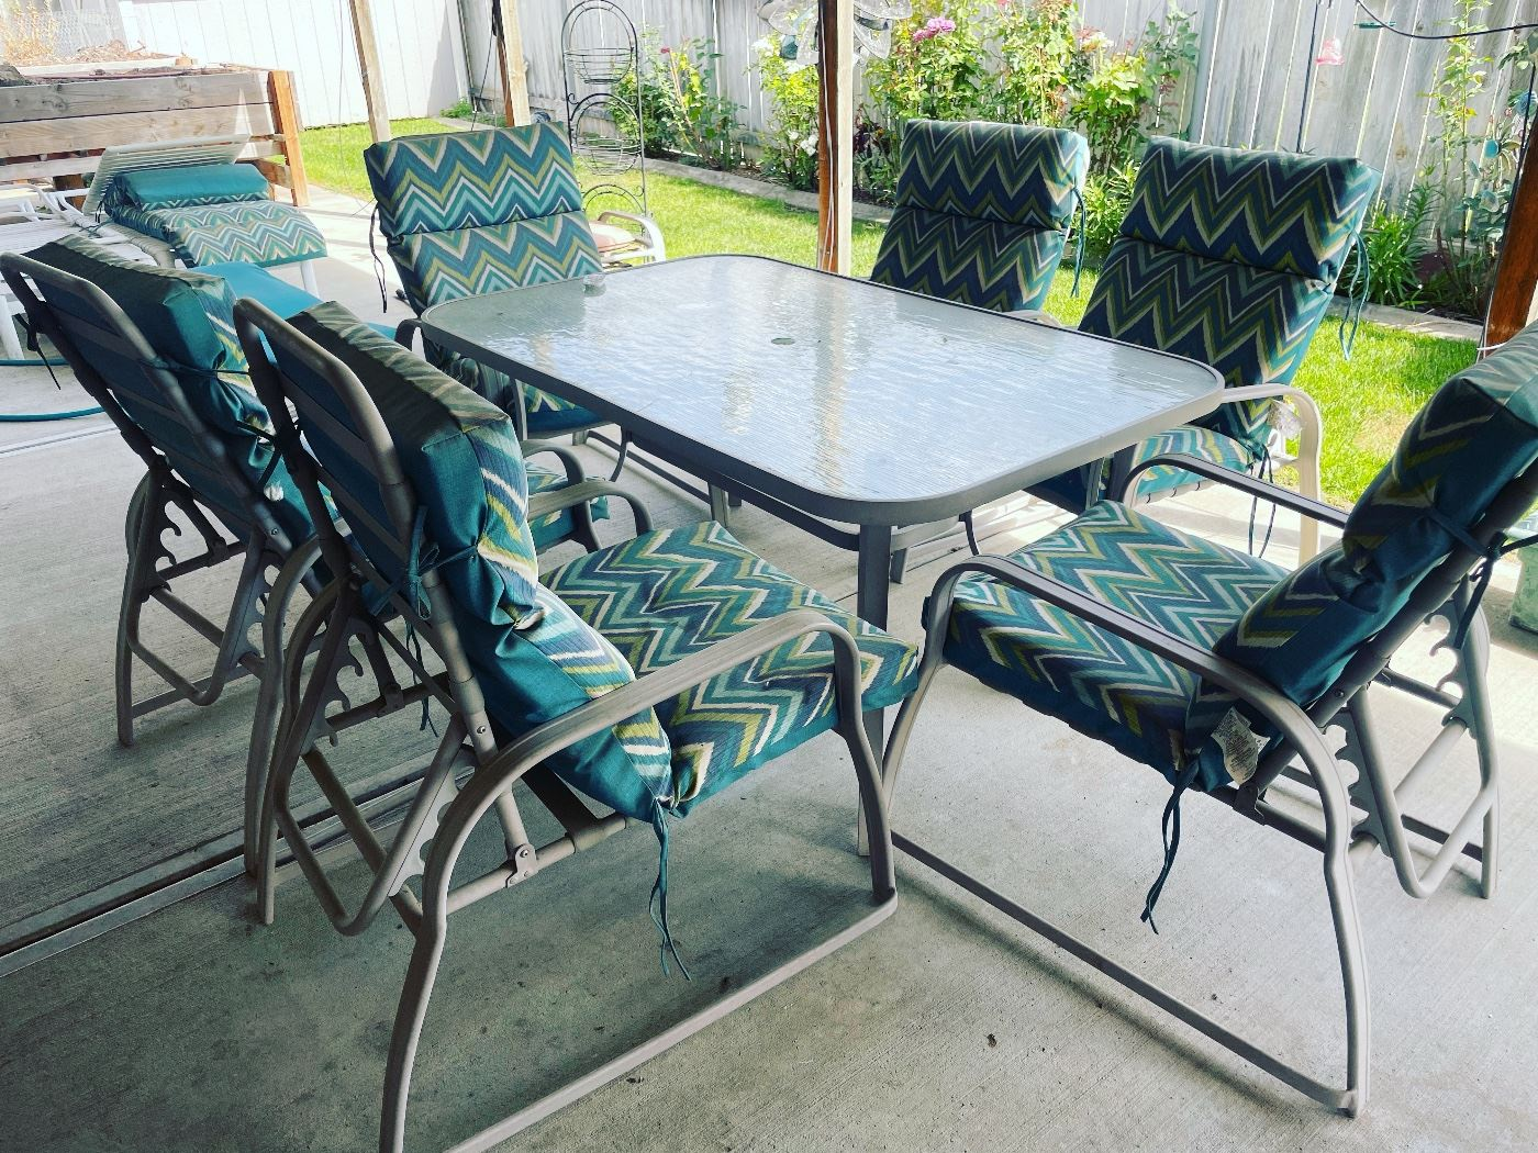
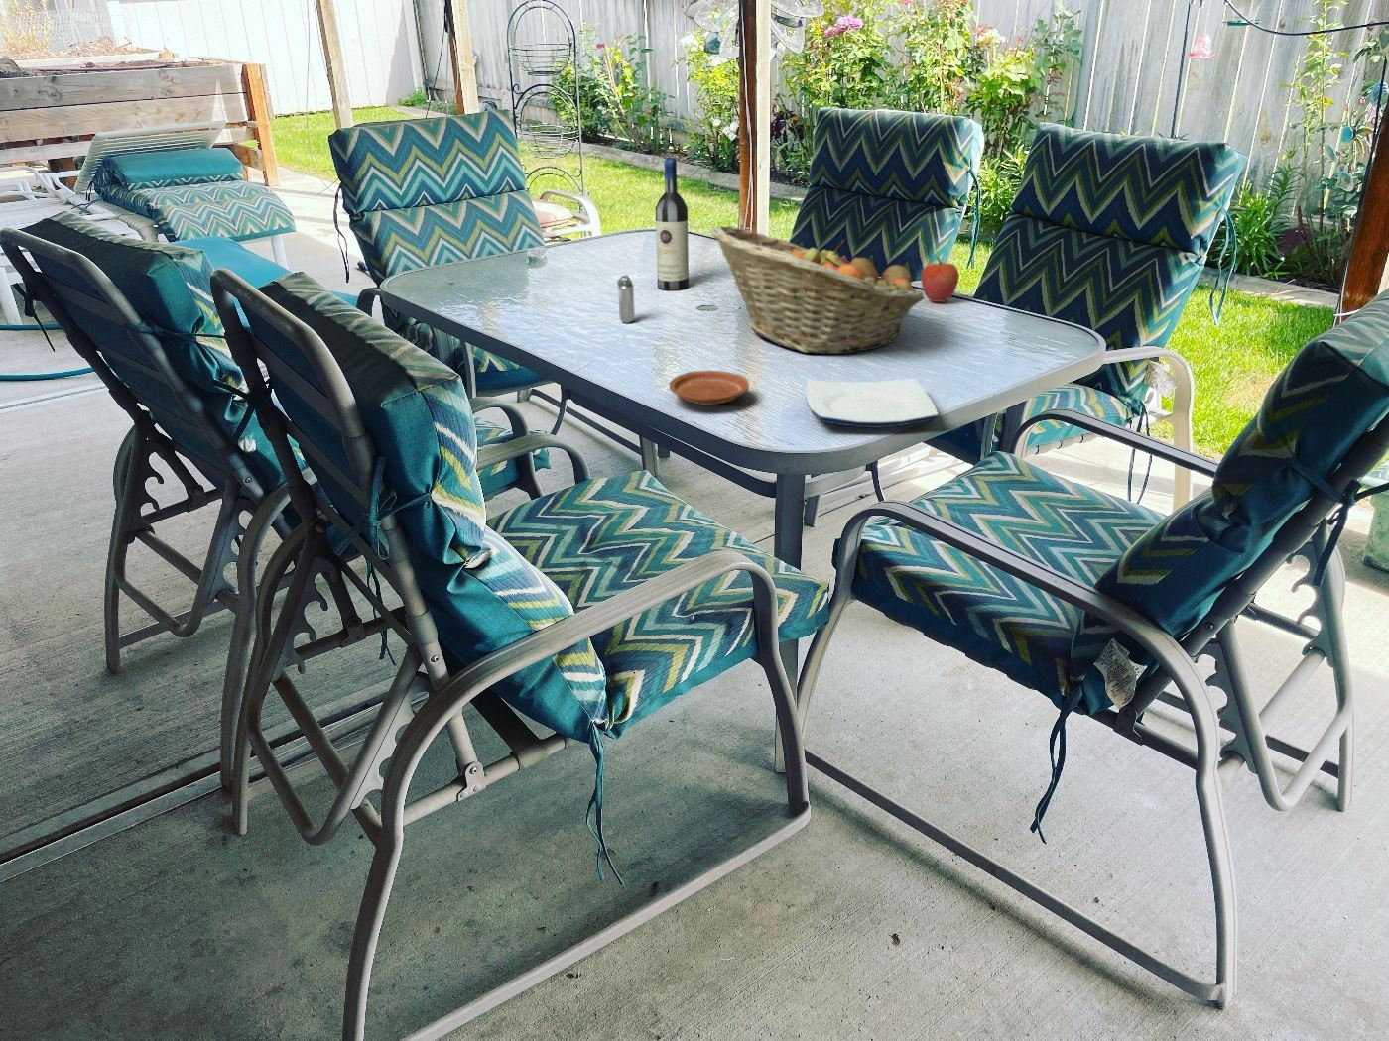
+ apple [921,257,960,303]
+ shaker [616,273,635,324]
+ wine bottle [655,156,689,292]
+ plate [668,370,750,407]
+ fruit basket [711,224,925,355]
+ plate [805,377,938,430]
